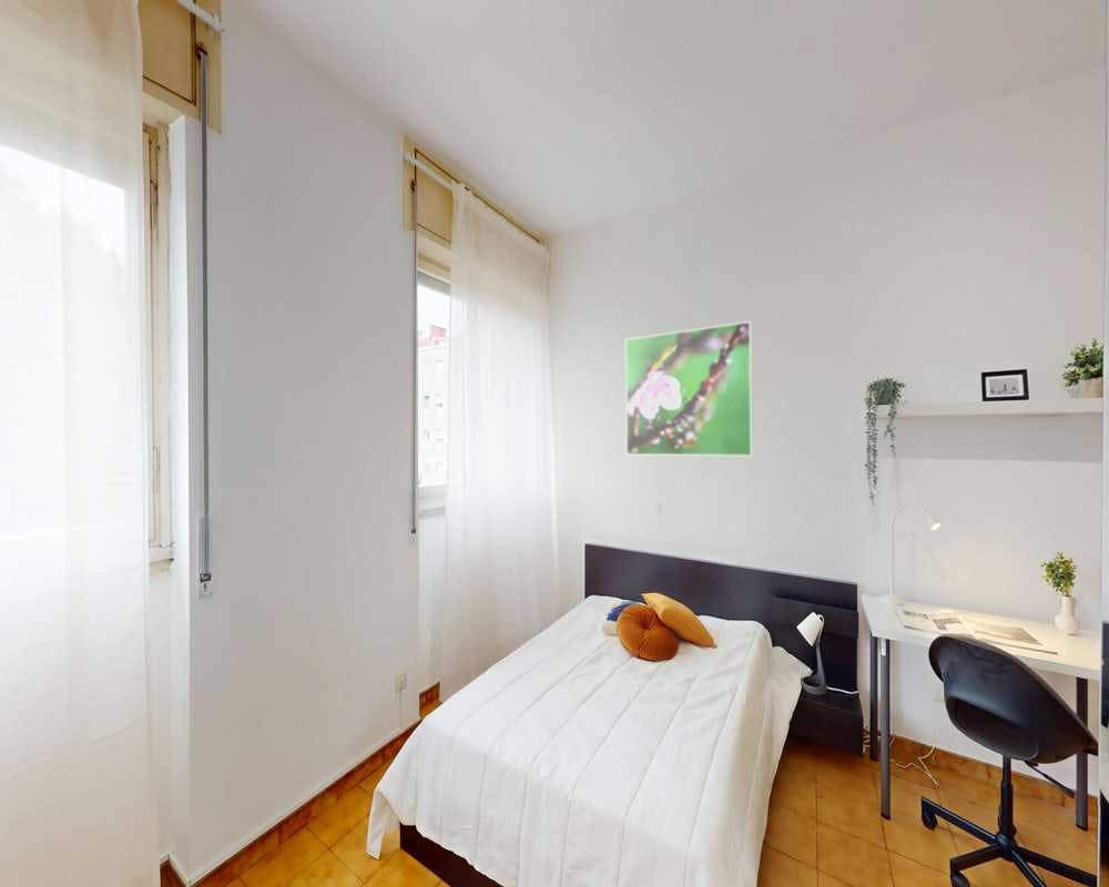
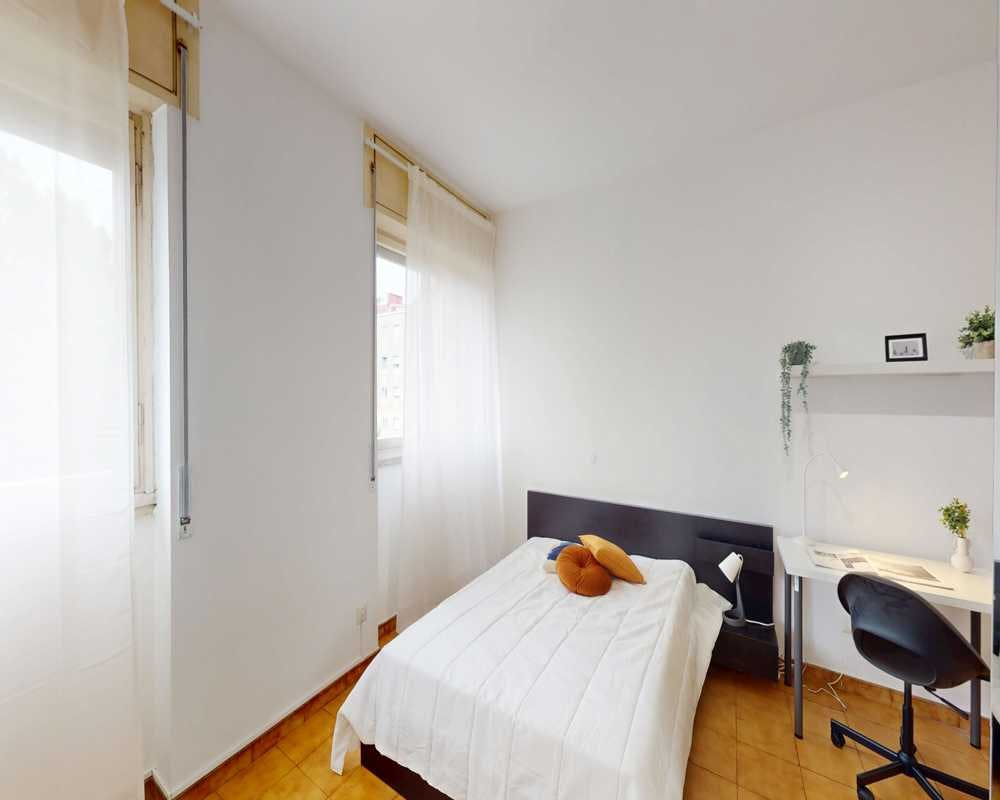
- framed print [624,320,754,457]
